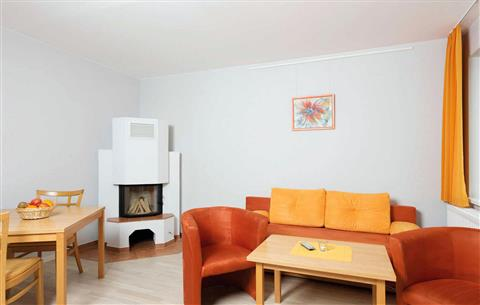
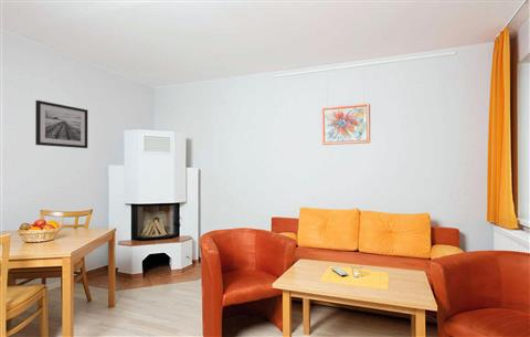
+ wall art [34,99,88,149]
